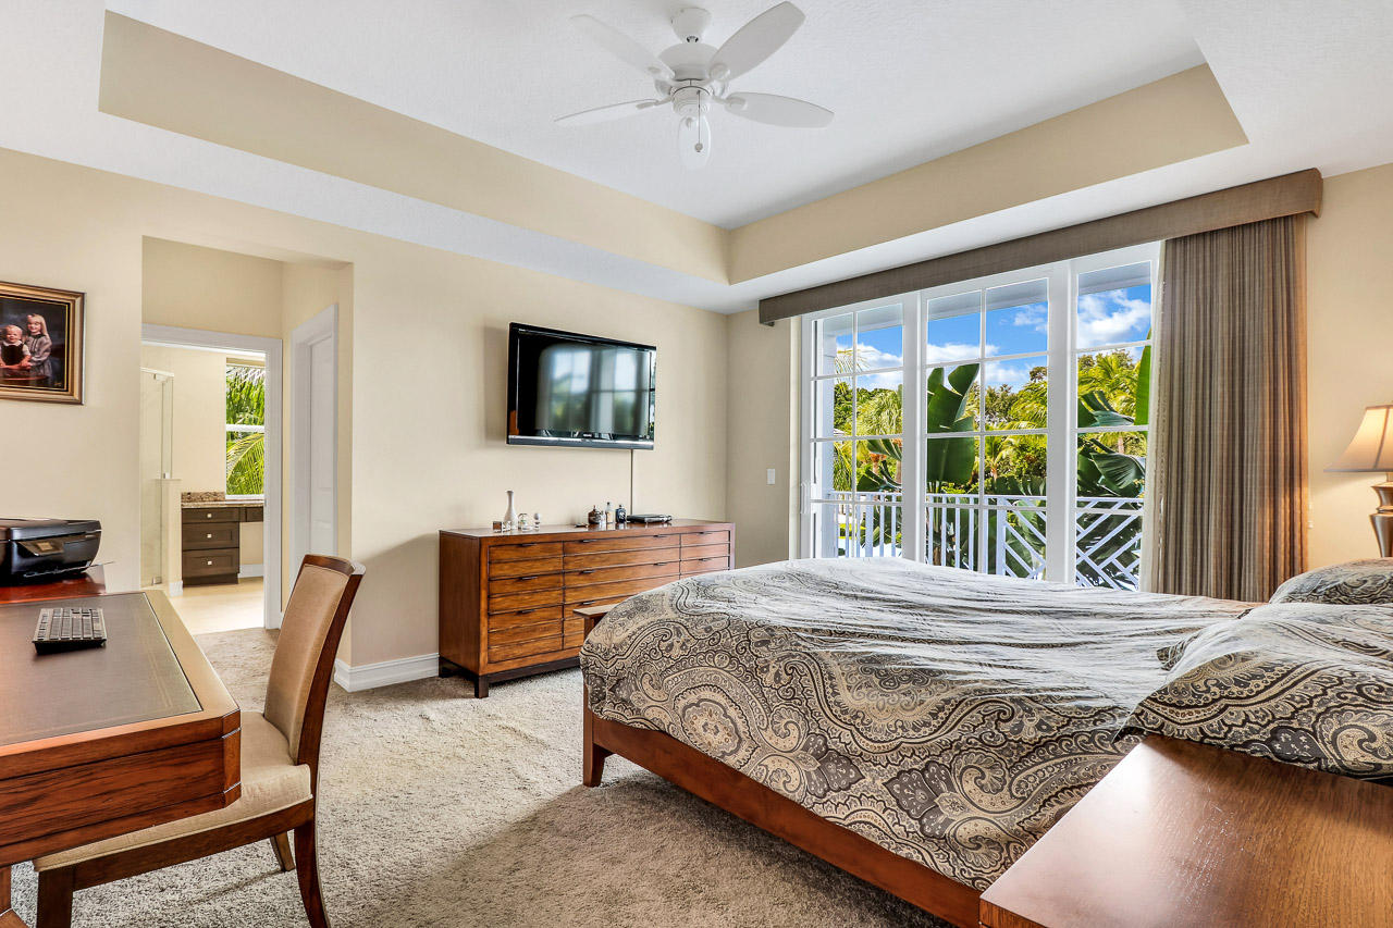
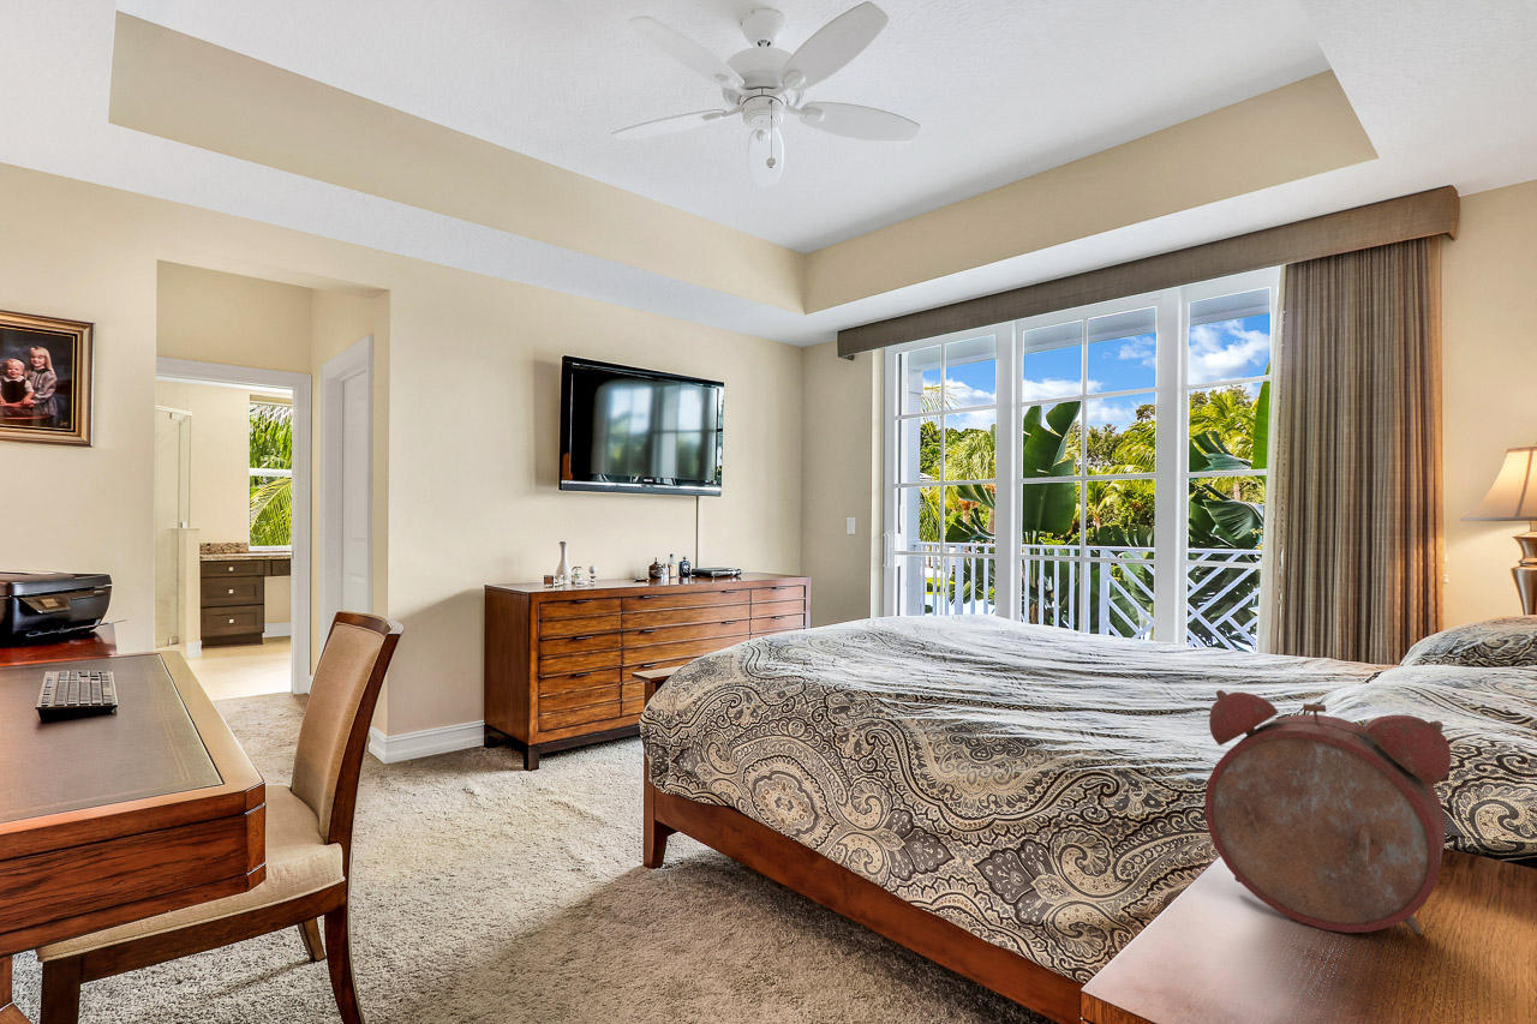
+ alarm clock [1204,689,1452,935]
